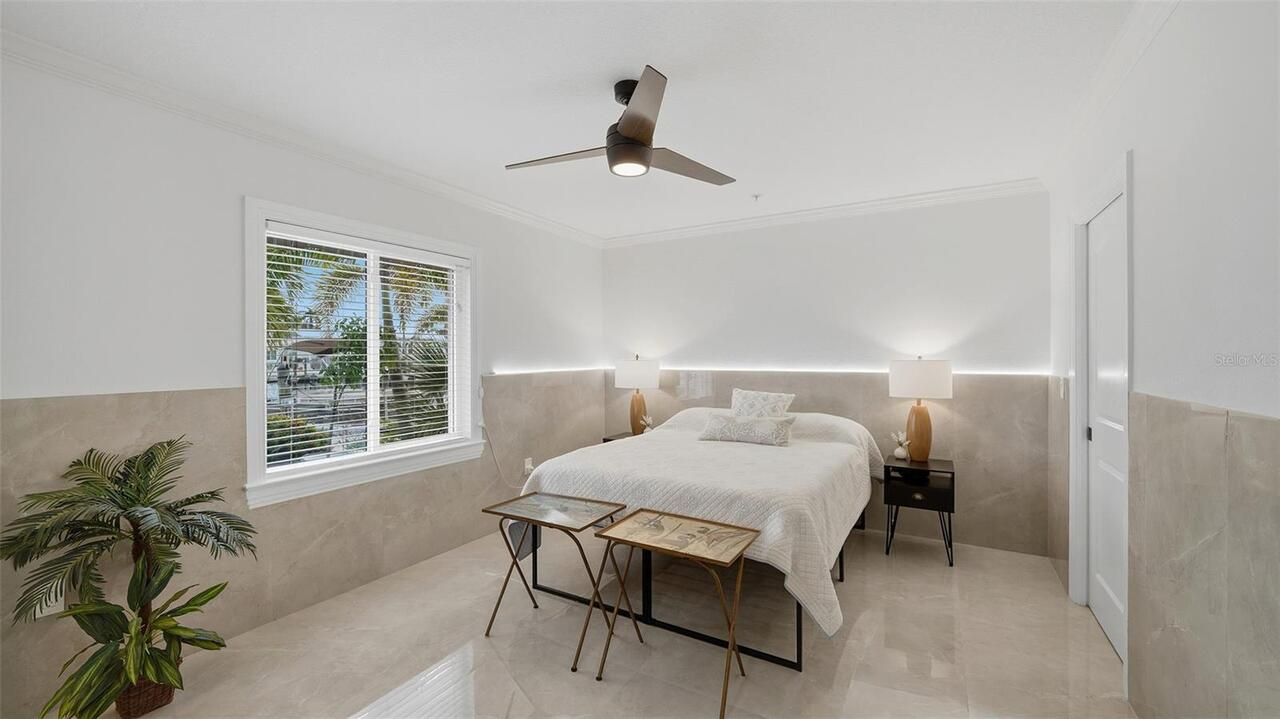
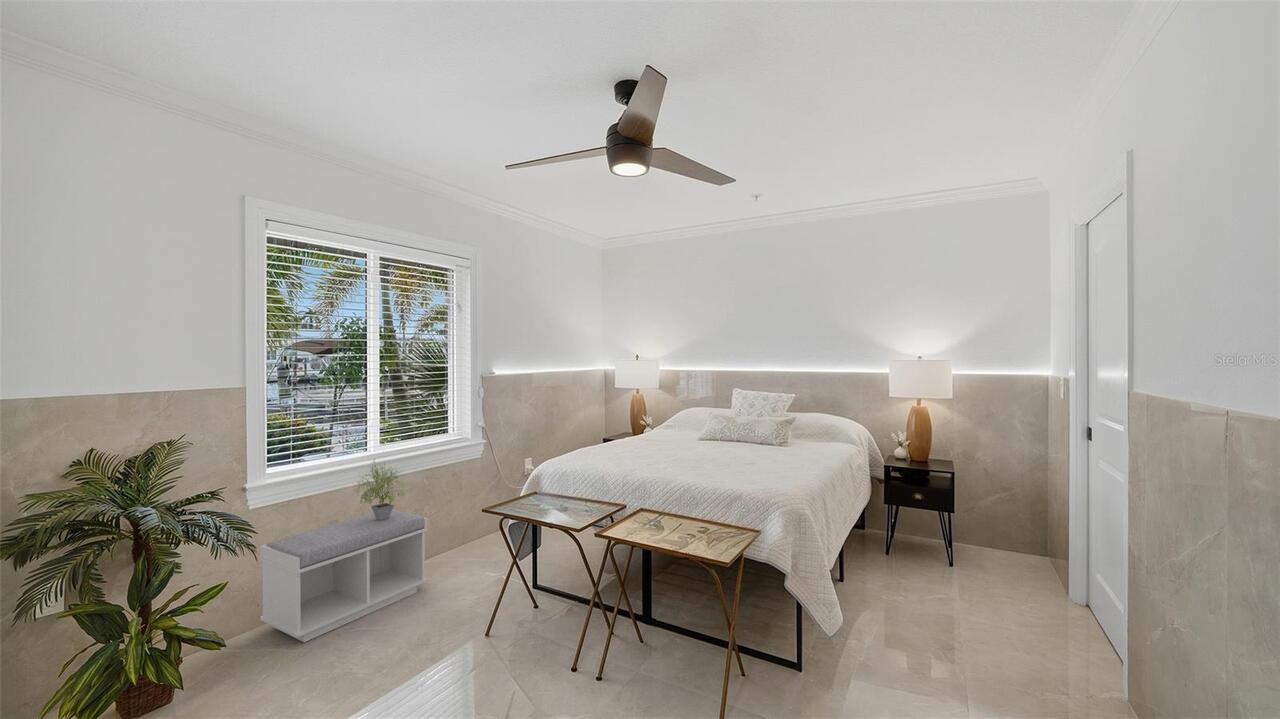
+ potted plant [352,458,408,520]
+ bench [259,508,428,643]
